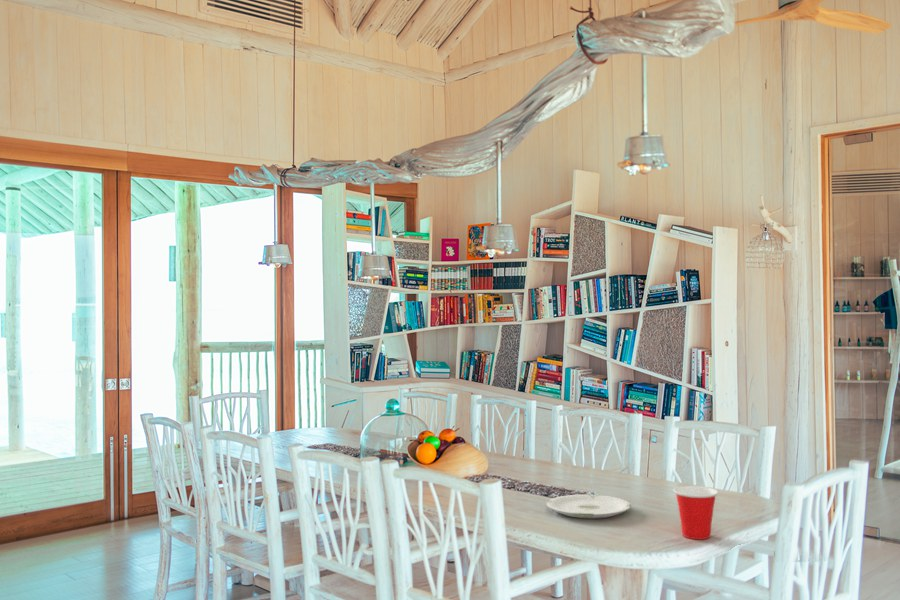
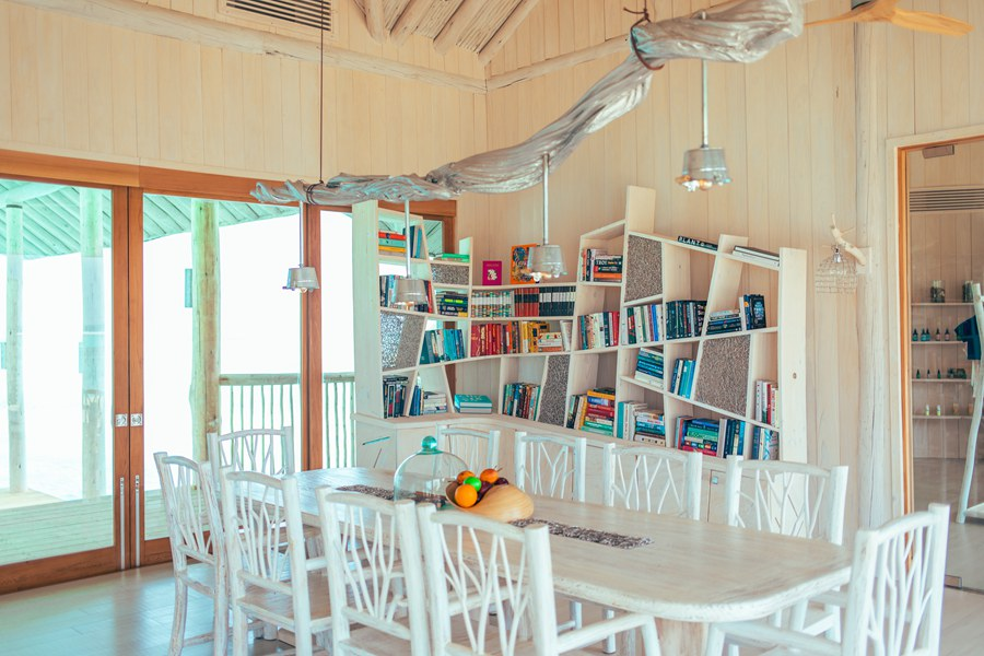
- cup [672,485,719,540]
- plate [546,494,632,519]
